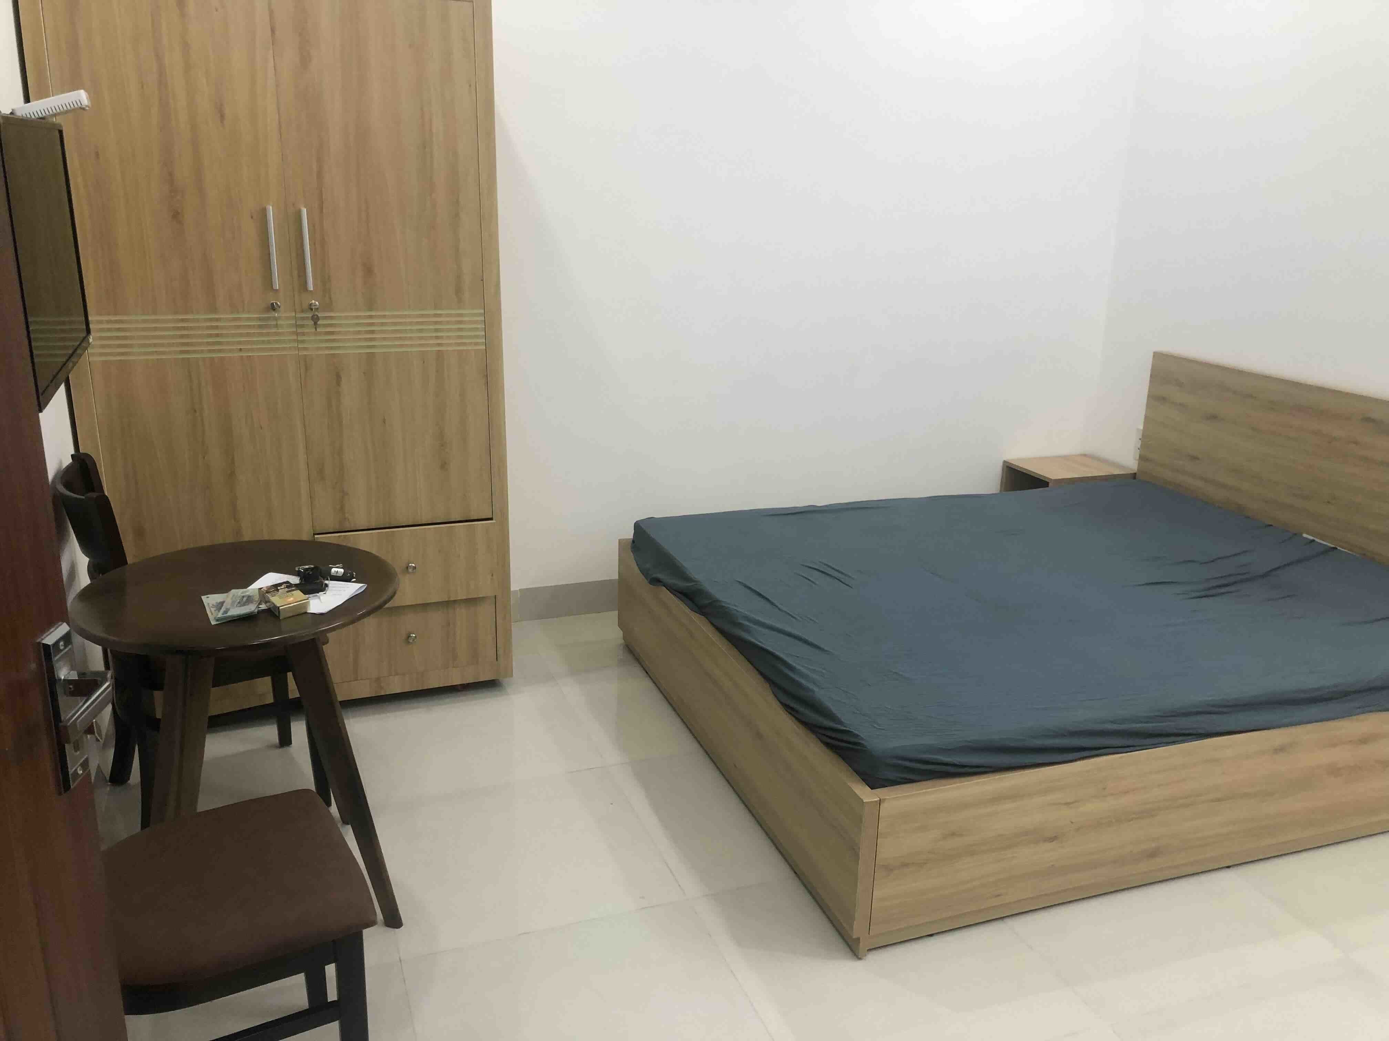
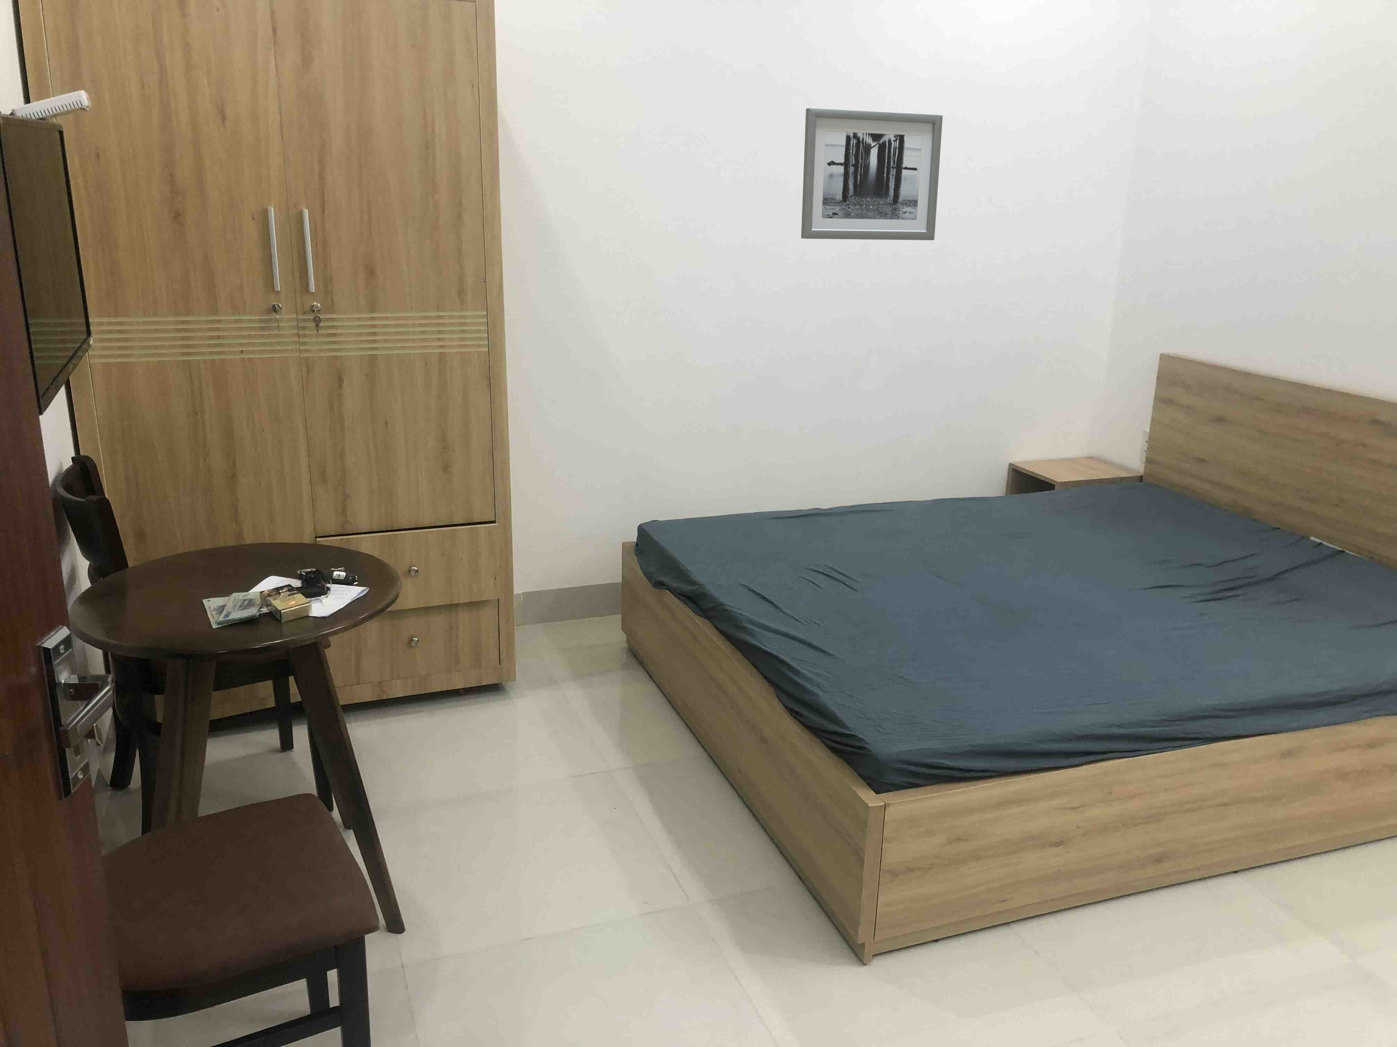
+ wall art [801,108,943,241]
